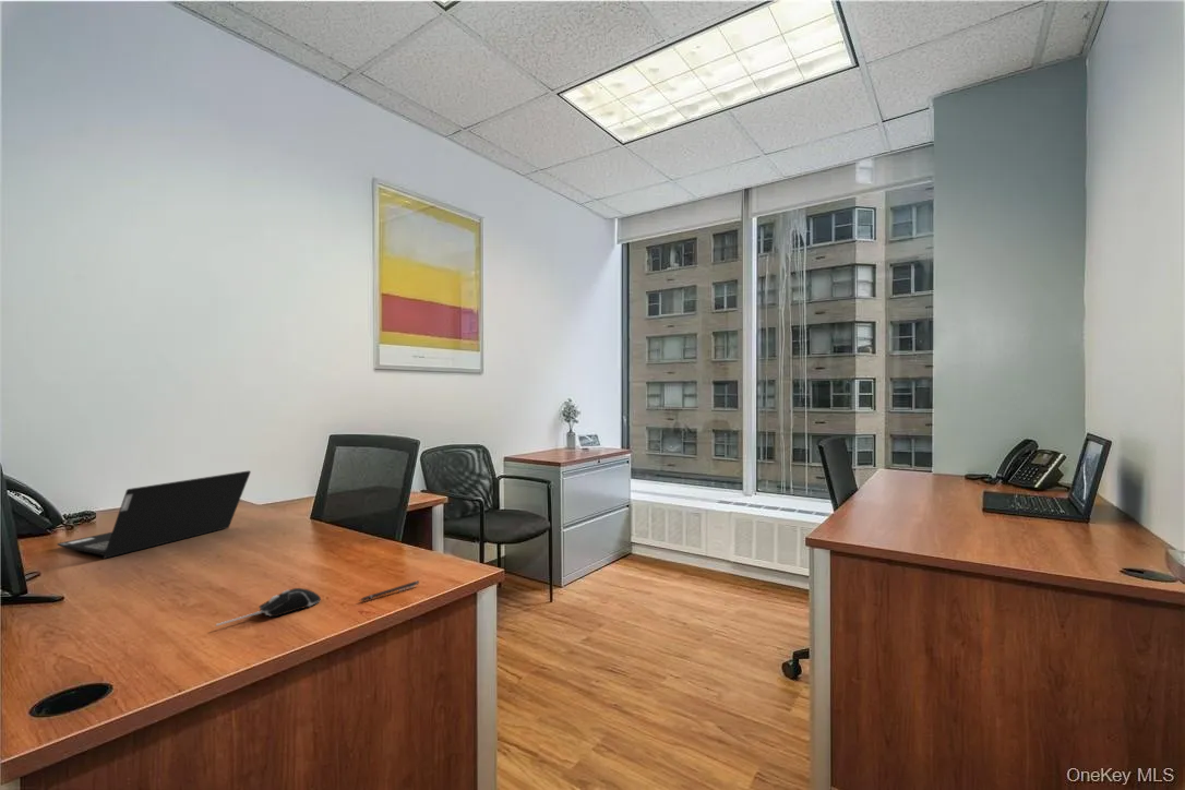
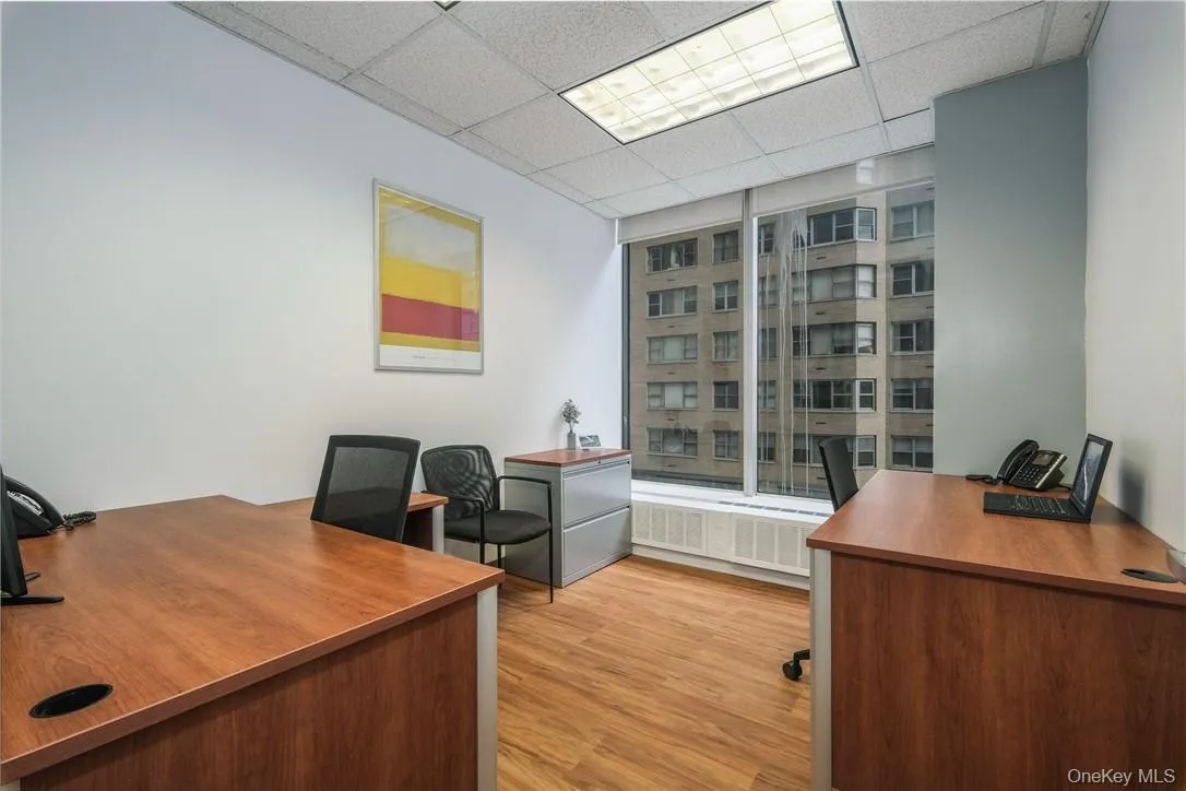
- pen [359,579,420,602]
- computer mouse [215,587,322,627]
- laptop computer [56,469,252,560]
